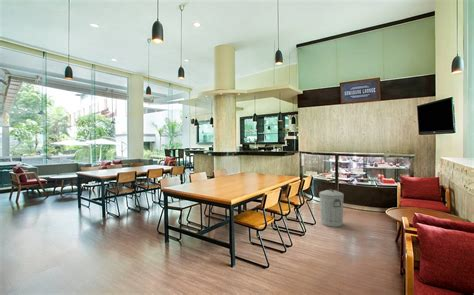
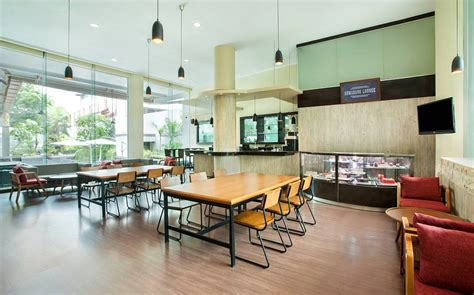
- trash can [318,188,345,228]
